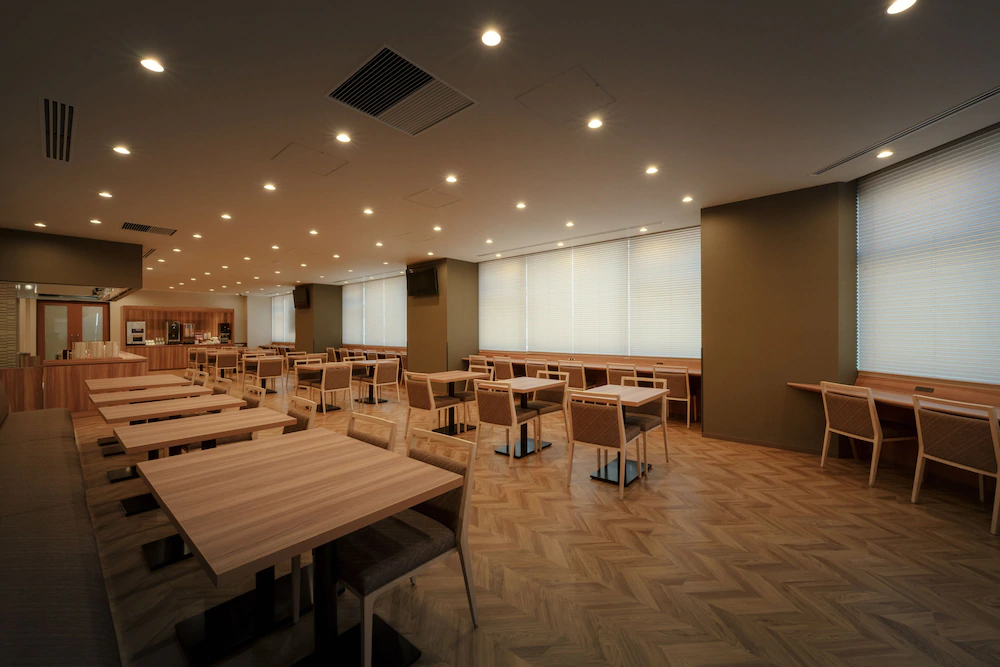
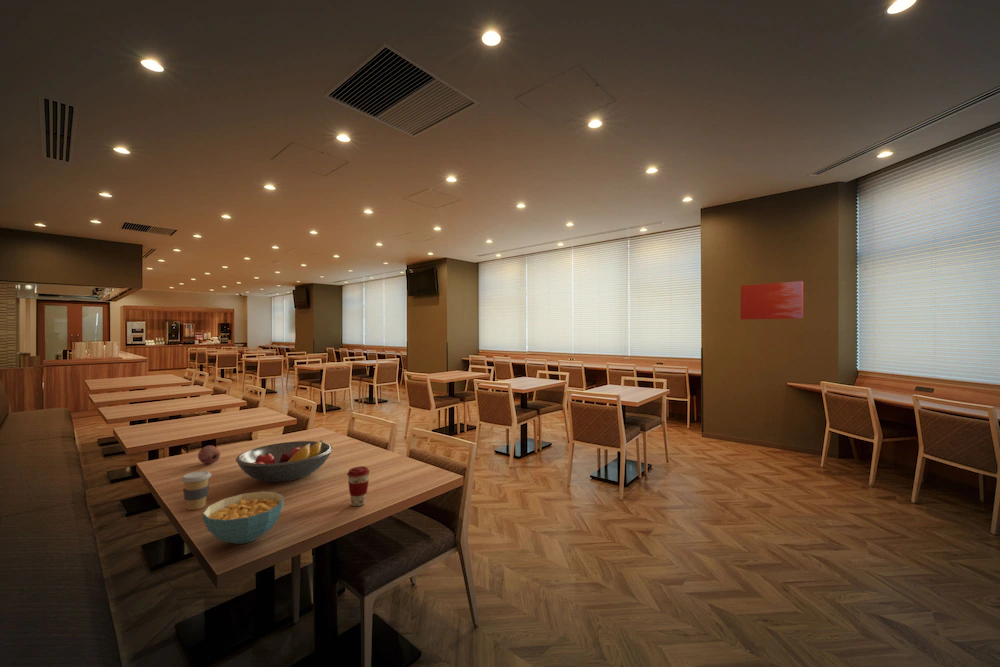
+ fruit [197,445,221,465]
+ coffee cup [346,465,371,507]
+ cereal bowl [202,491,285,545]
+ coffee cup [180,470,212,511]
+ wall art [739,280,804,321]
+ fruit bowl [235,439,334,483]
